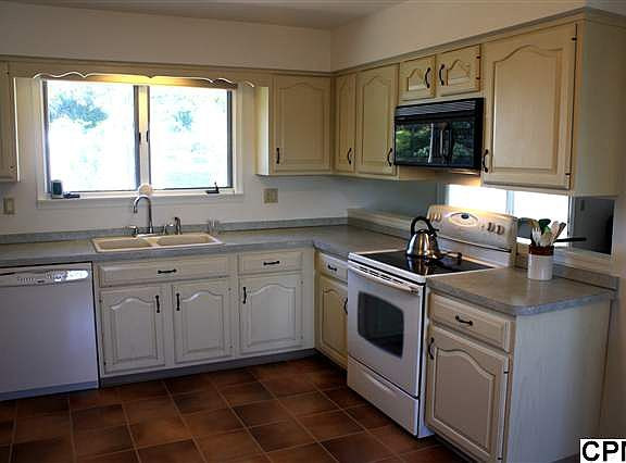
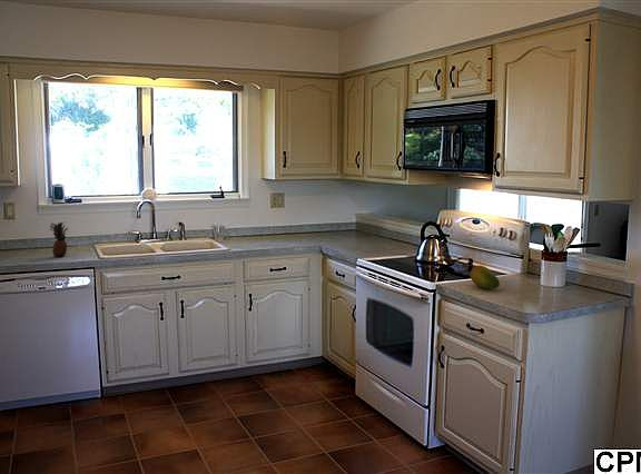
+ fruit [48,221,69,258]
+ fruit [470,265,501,289]
